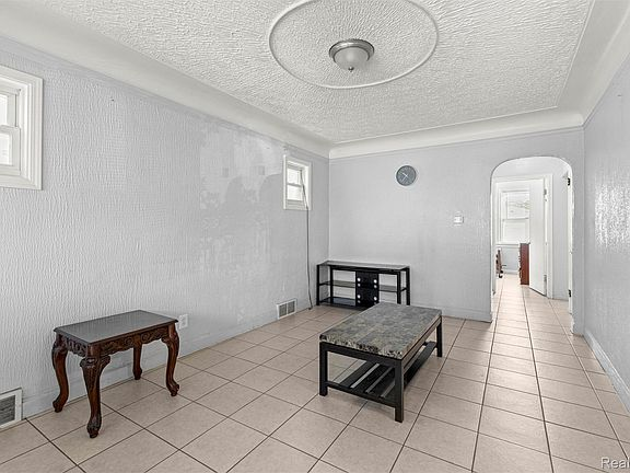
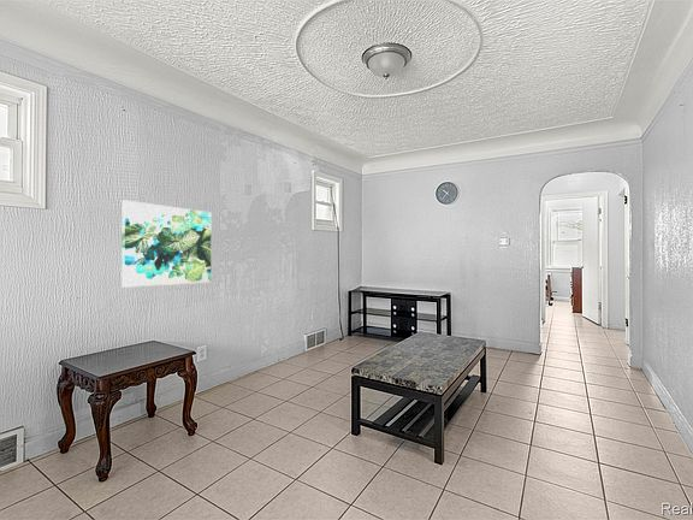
+ wall art [120,200,212,289]
